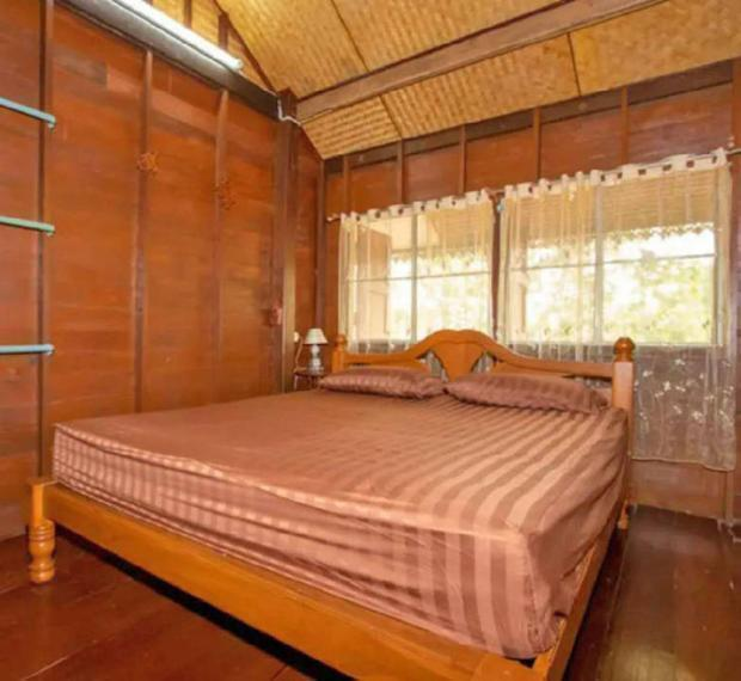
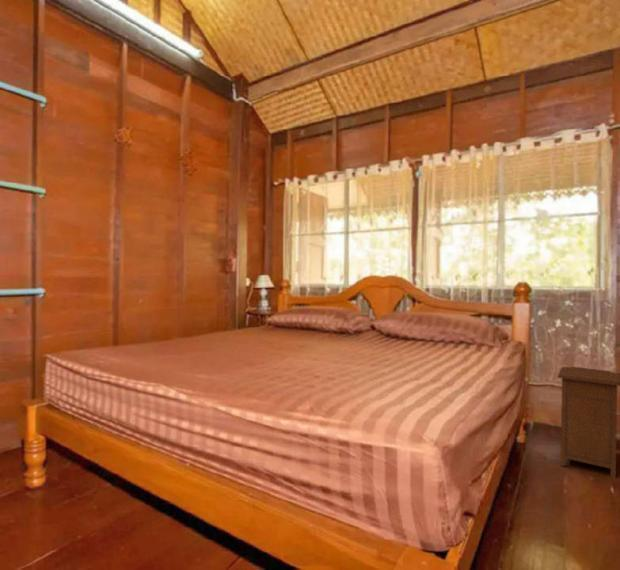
+ nightstand [557,366,620,479]
